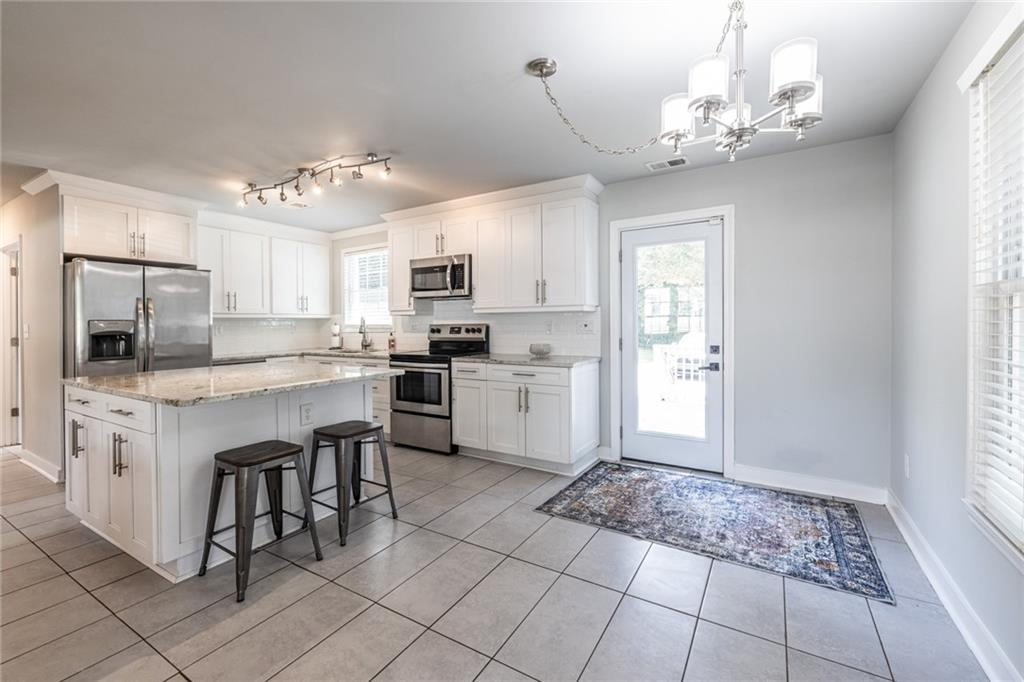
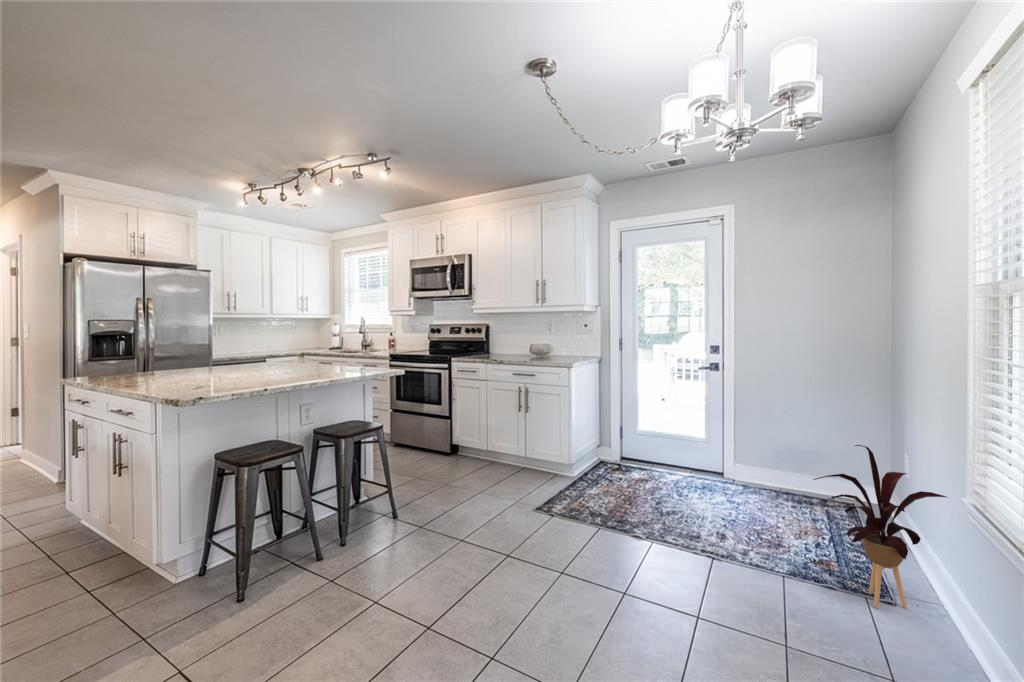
+ house plant [812,444,949,609]
